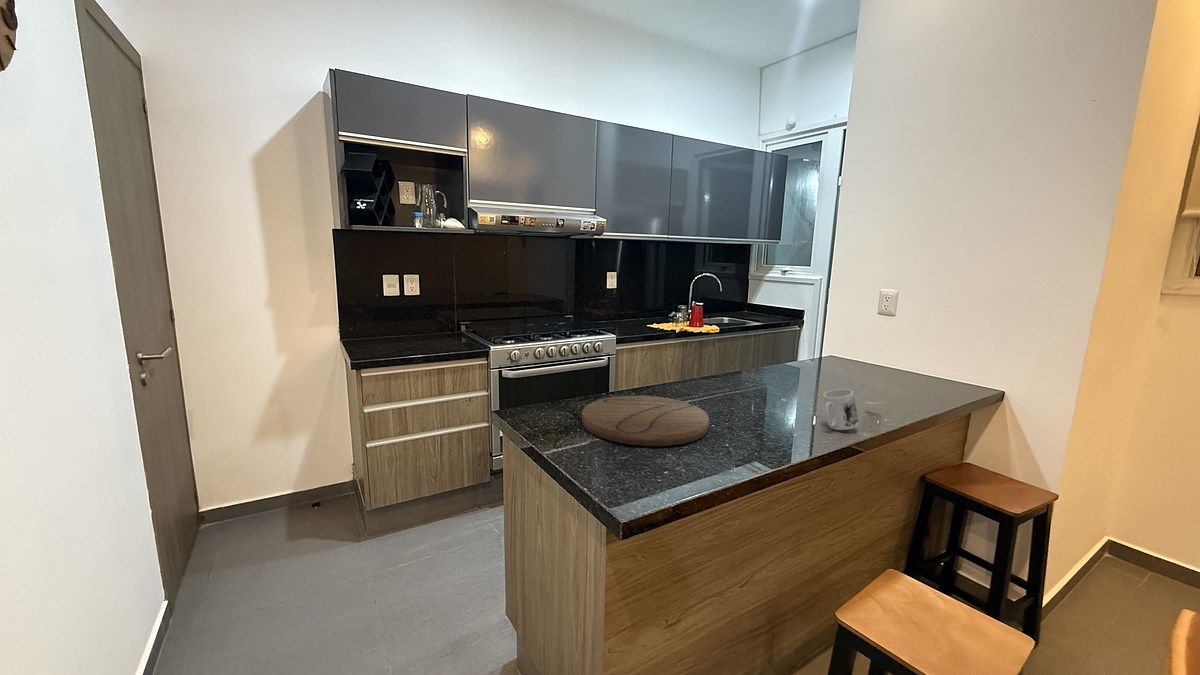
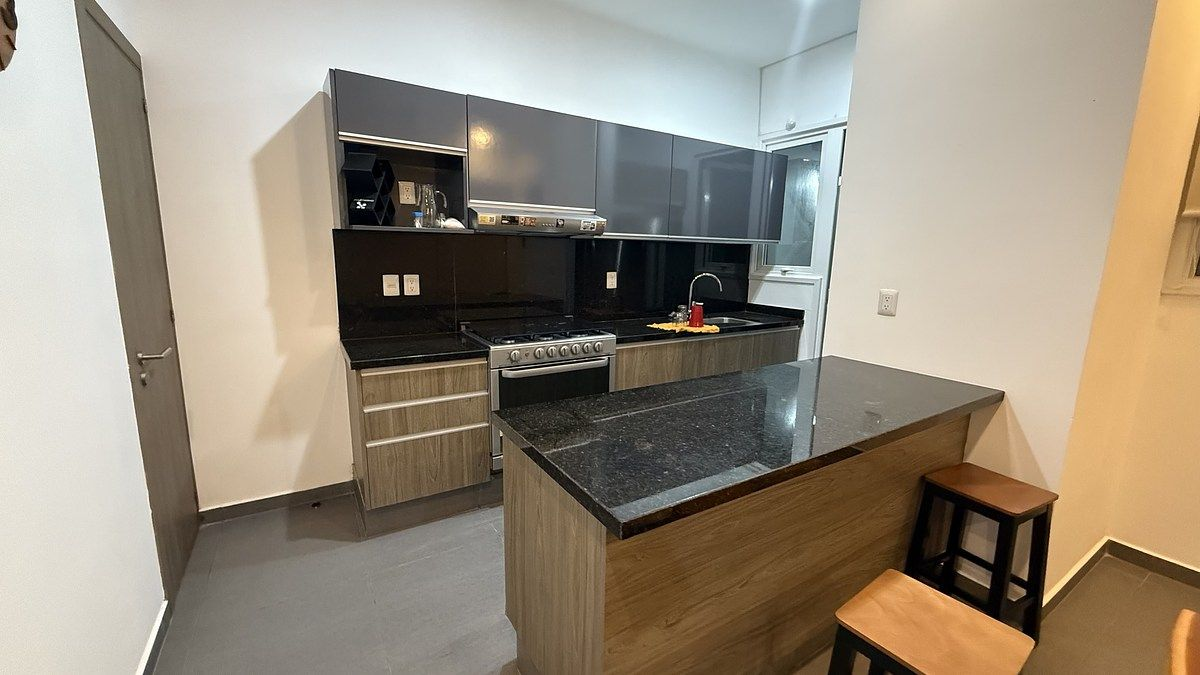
- cutting board [581,395,710,447]
- mug [822,388,860,431]
